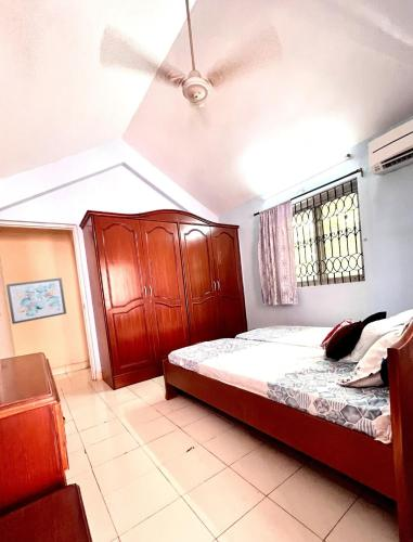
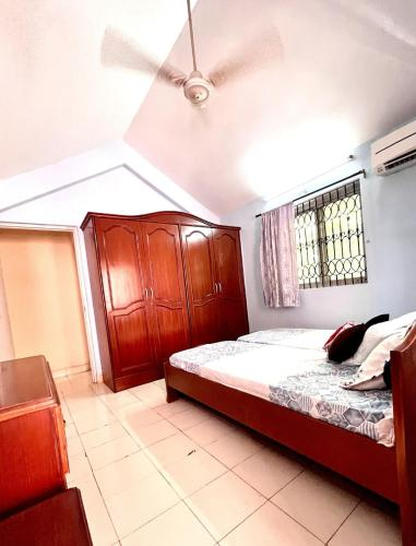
- wall art [5,278,67,325]
